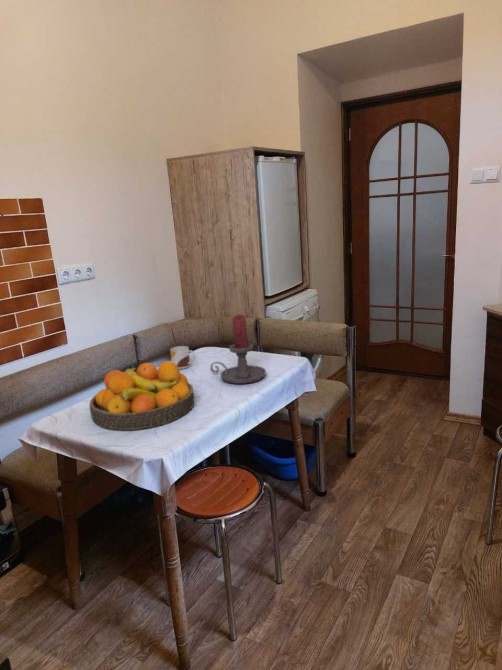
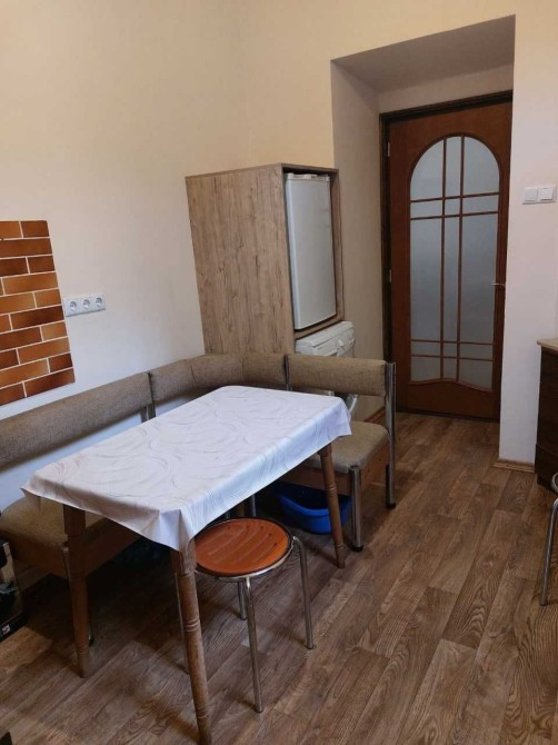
- mug [169,345,196,370]
- candle holder [209,313,267,385]
- fruit bowl [89,360,195,431]
